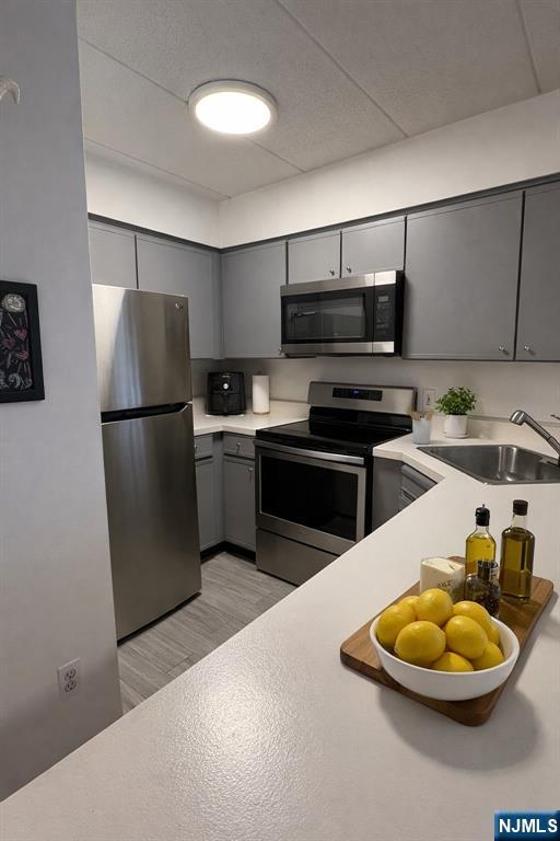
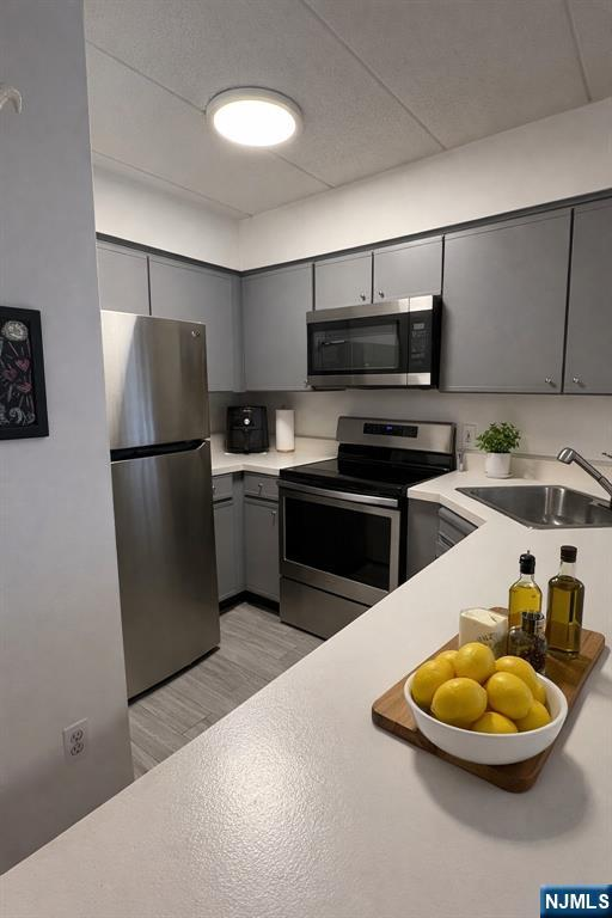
- utensil holder [407,407,435,446]
